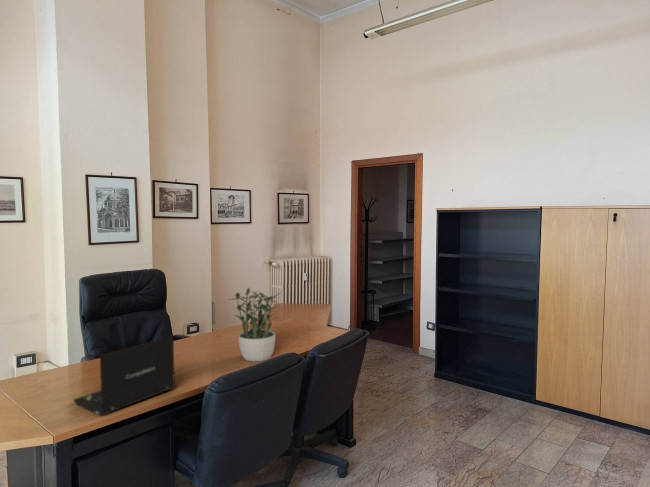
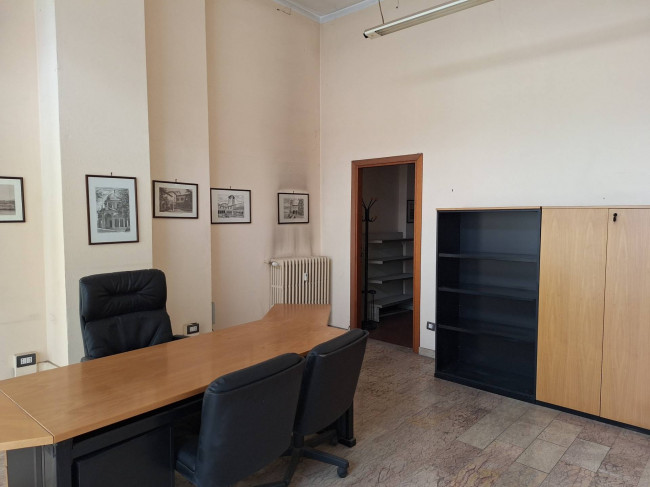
- laptop [72,335,176,417]
- potted plant [229,287,281,362]
